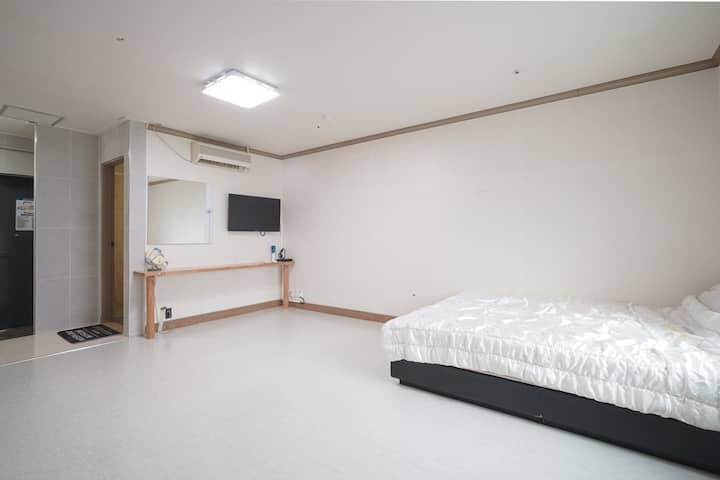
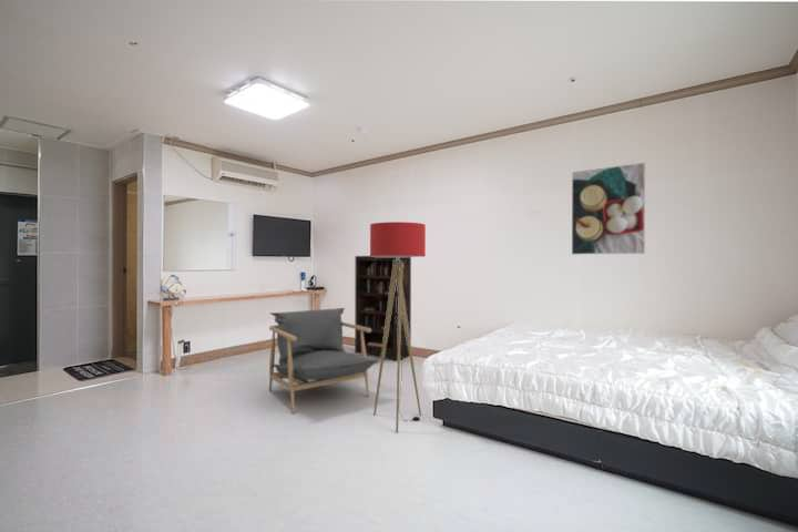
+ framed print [571,162,646,256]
+ floor lamp [369,221,427,433]
+ bookcase [354,255,412,362]
+ armchair [268,307,381,415]
